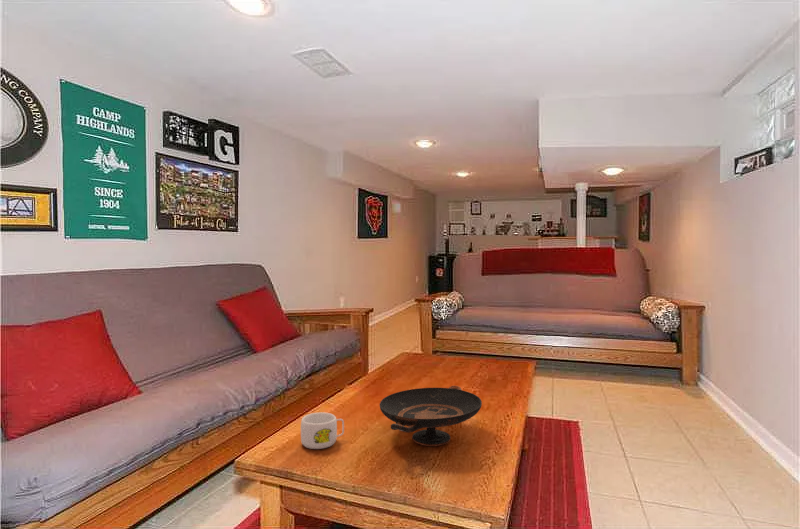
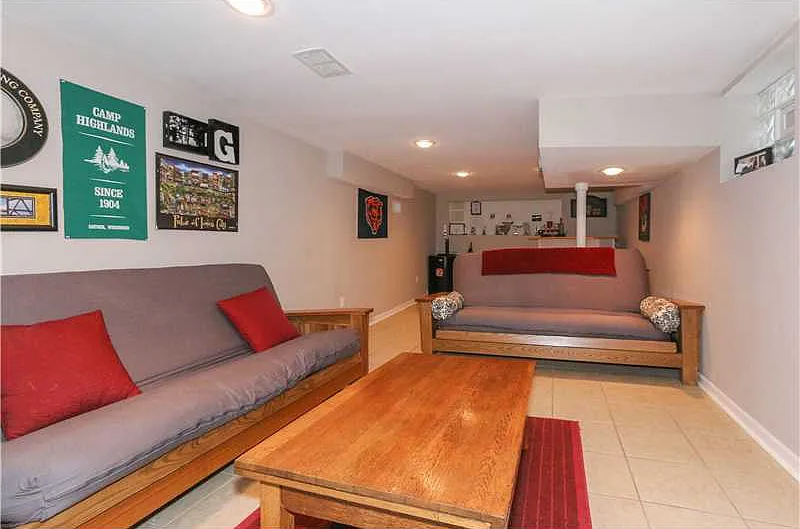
- decorative bowl [379,385,483,447]
- mug [300,411,345,450]
